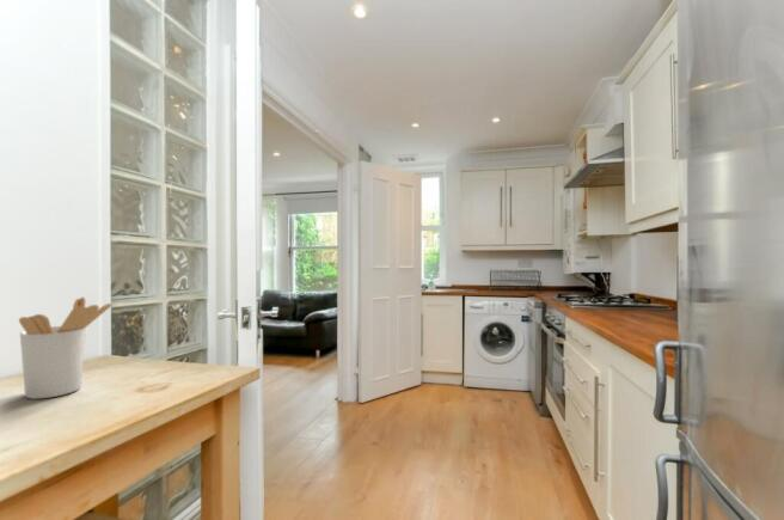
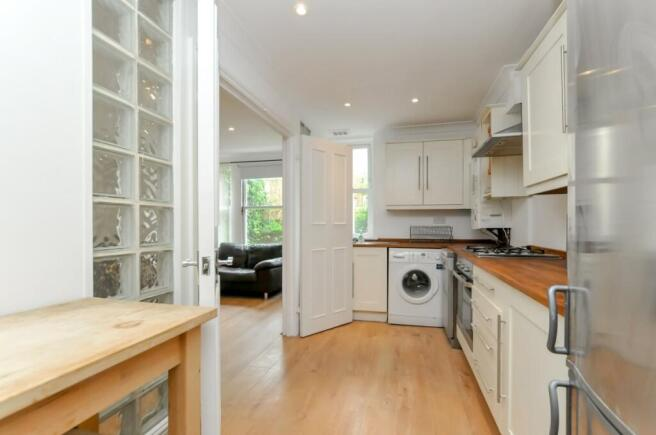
- utensil holder [18,296,112,400]
